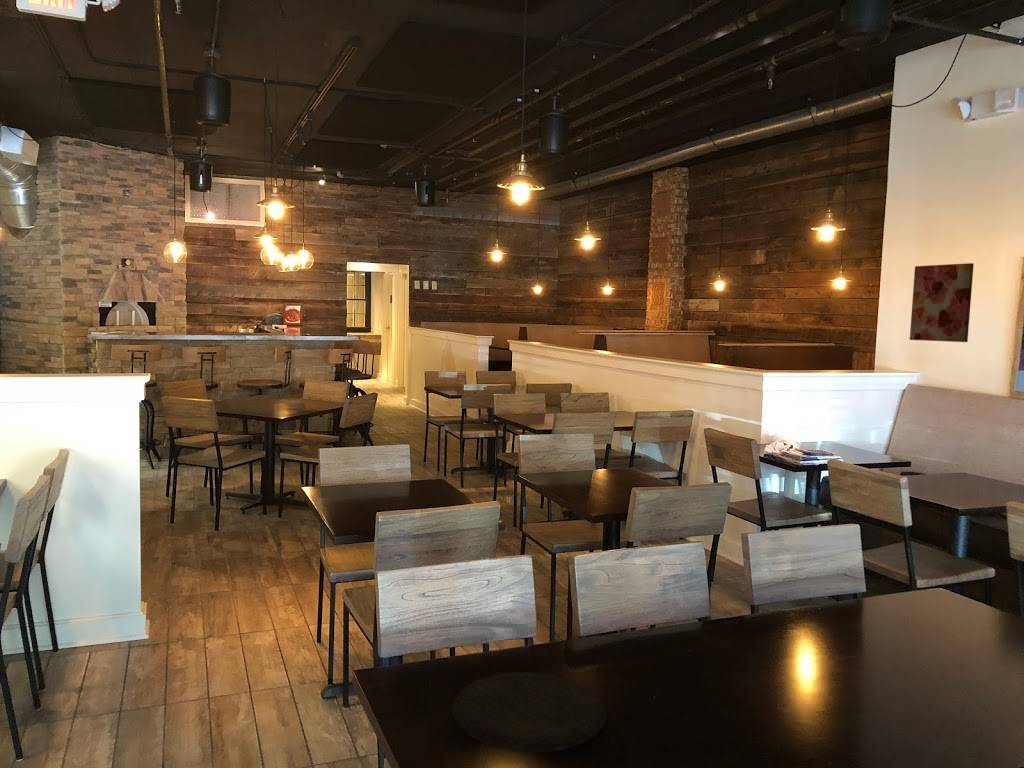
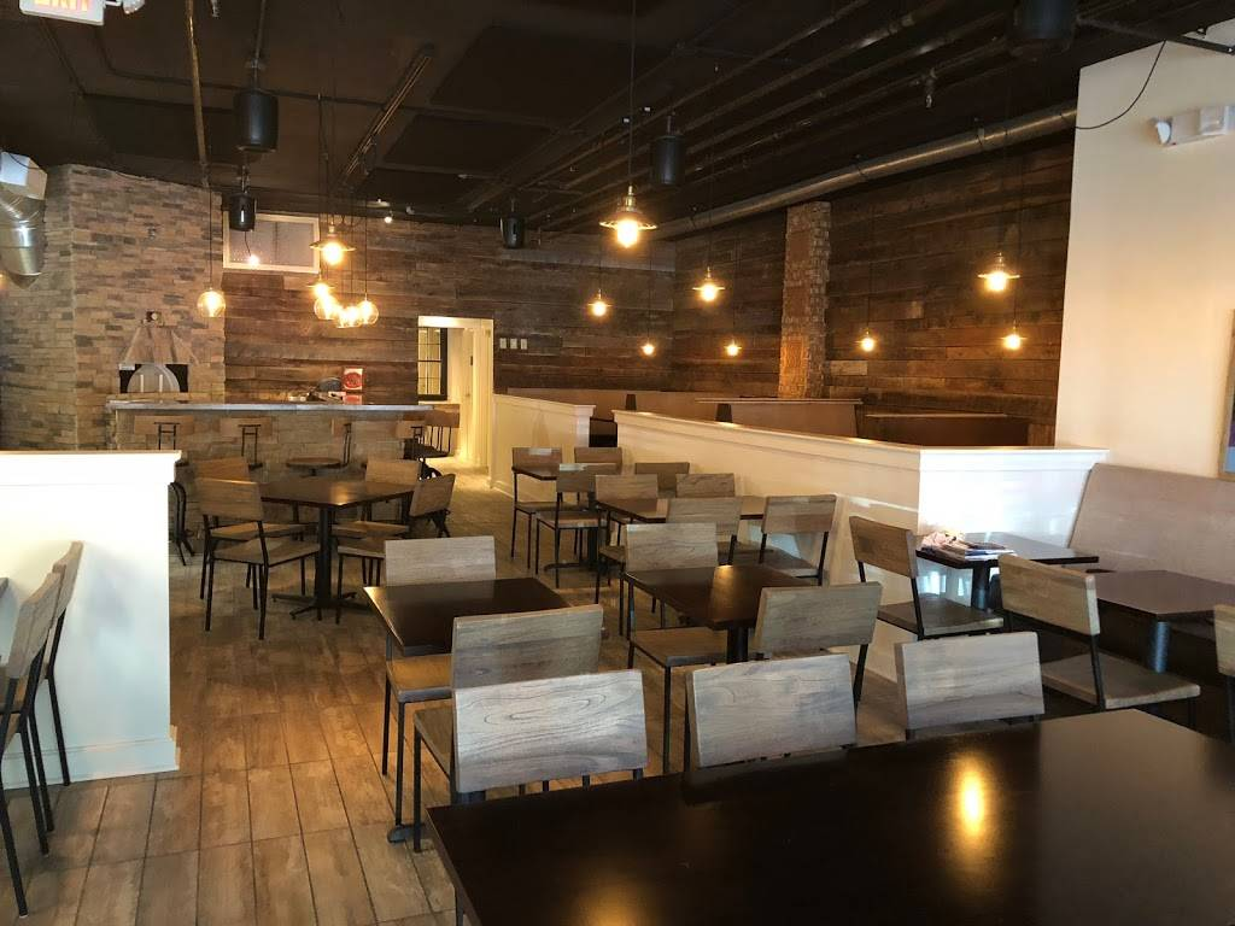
- wall art [909,262,975,343]
- plate [451,671,607,754]
